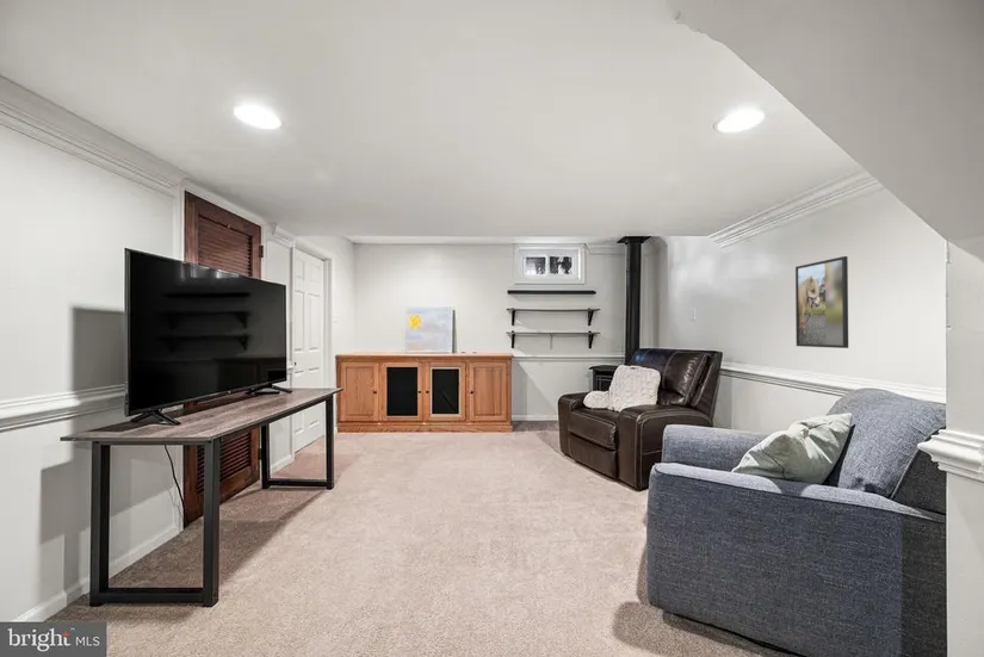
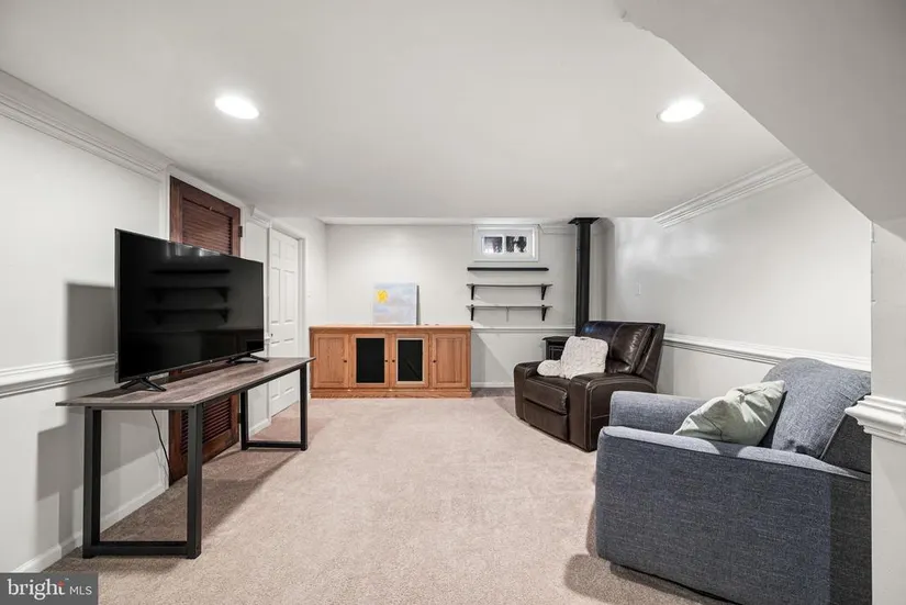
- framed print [794,255,849,349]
